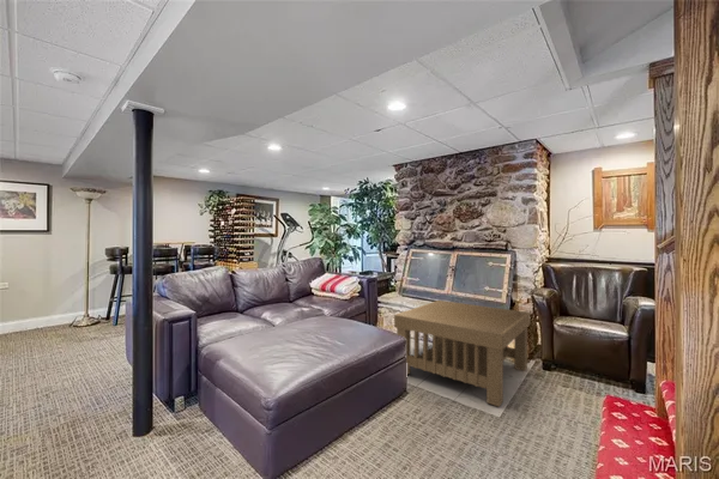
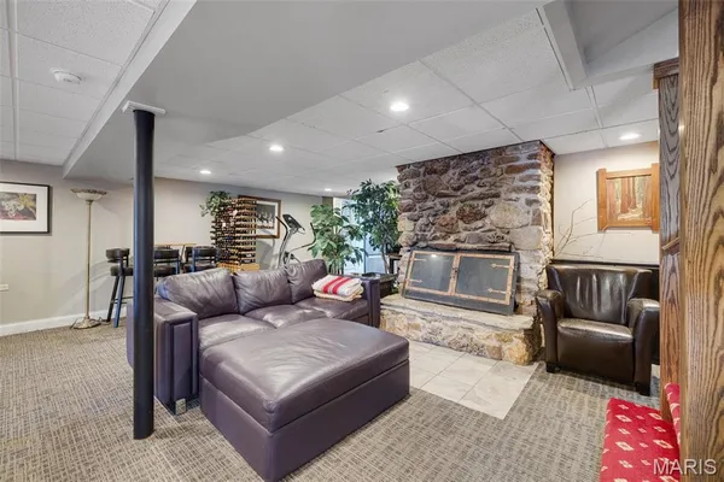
- coffee table [393,299,531,408]
